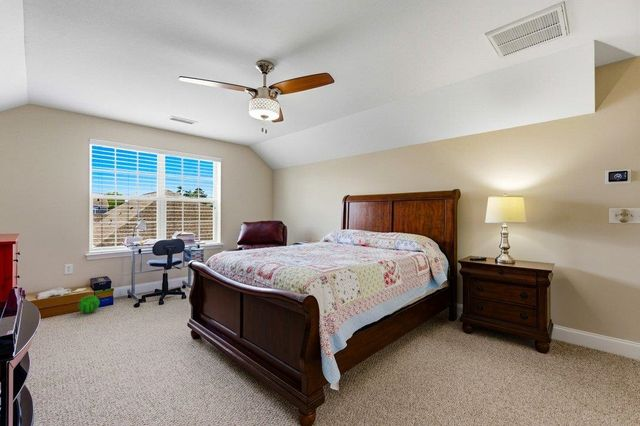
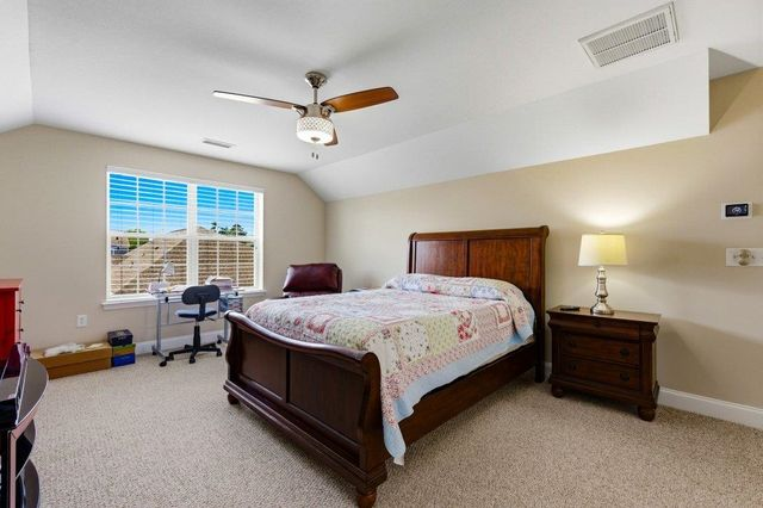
- ball [77,294,101,314]
